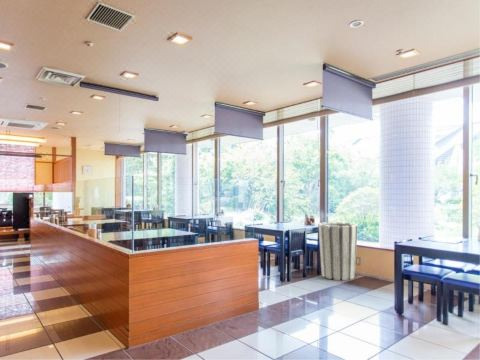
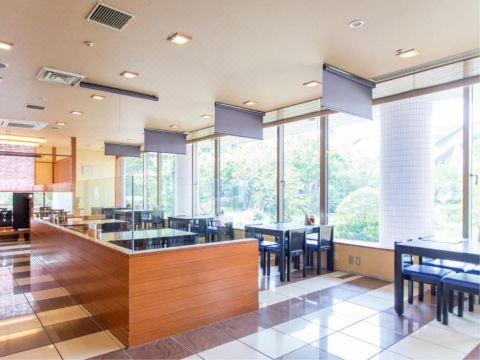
- trash can [317,221,359,281]
